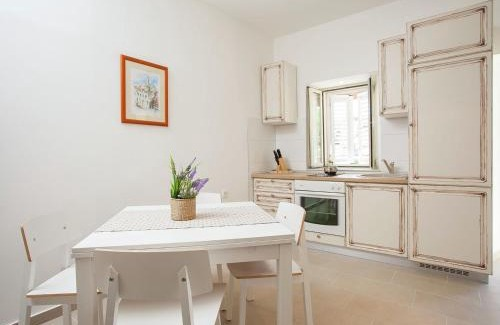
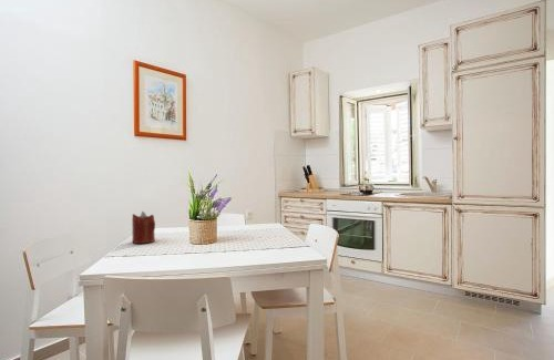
+ candle [131,210,156,245]
